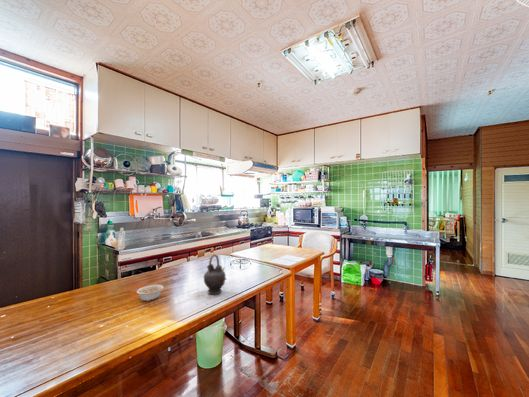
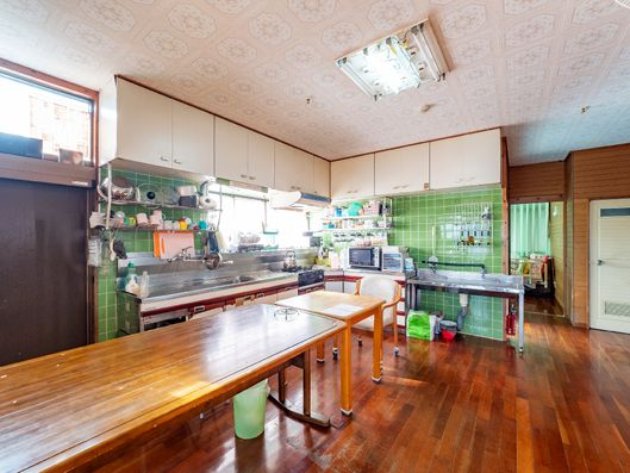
- teapot [203,254,227,295]
- legume [130,284,164,302]
